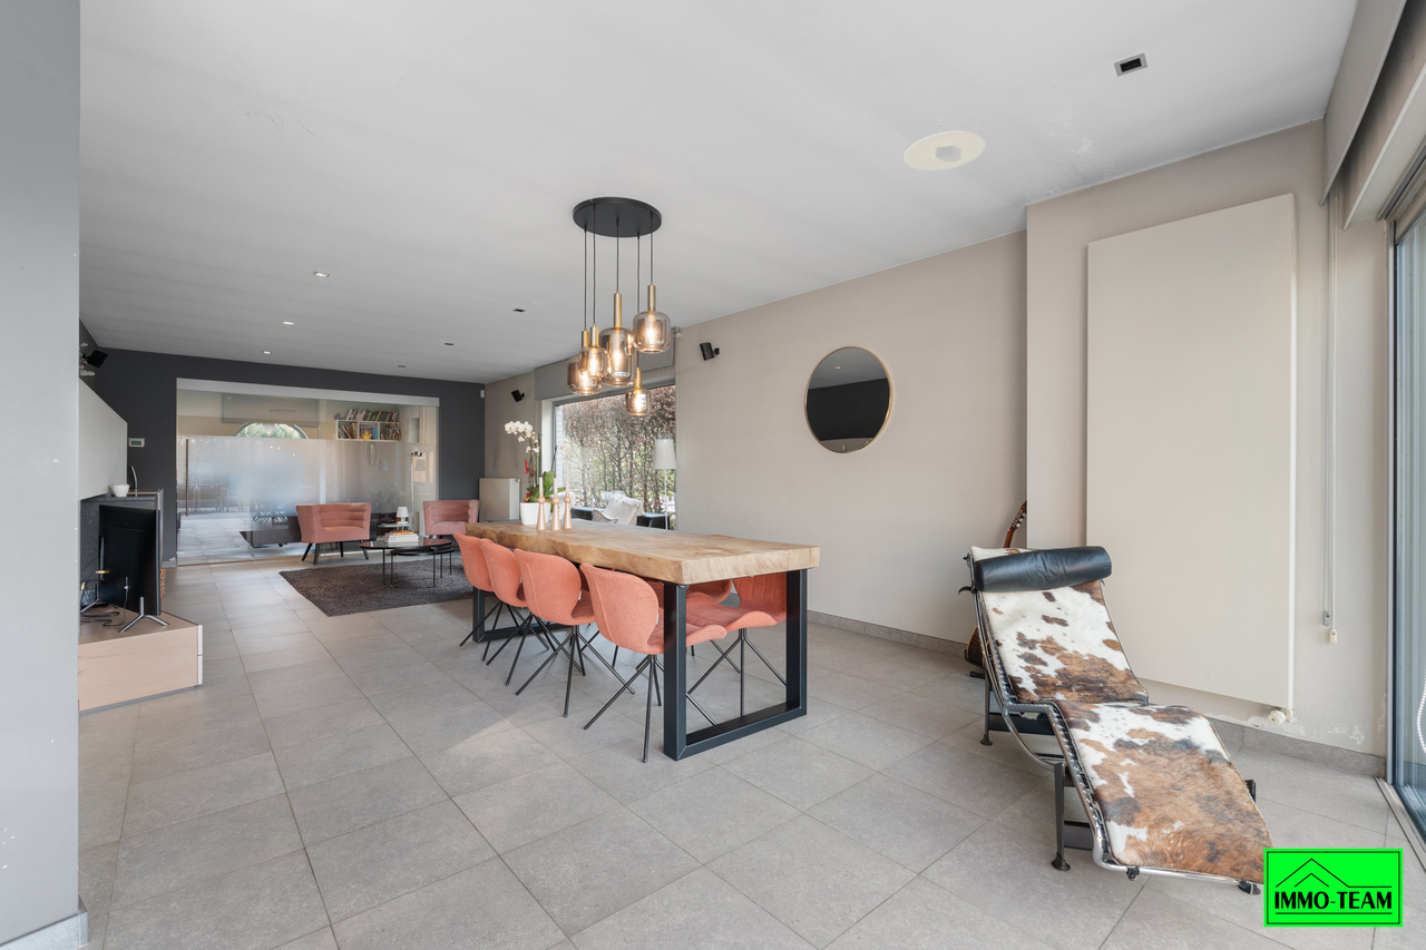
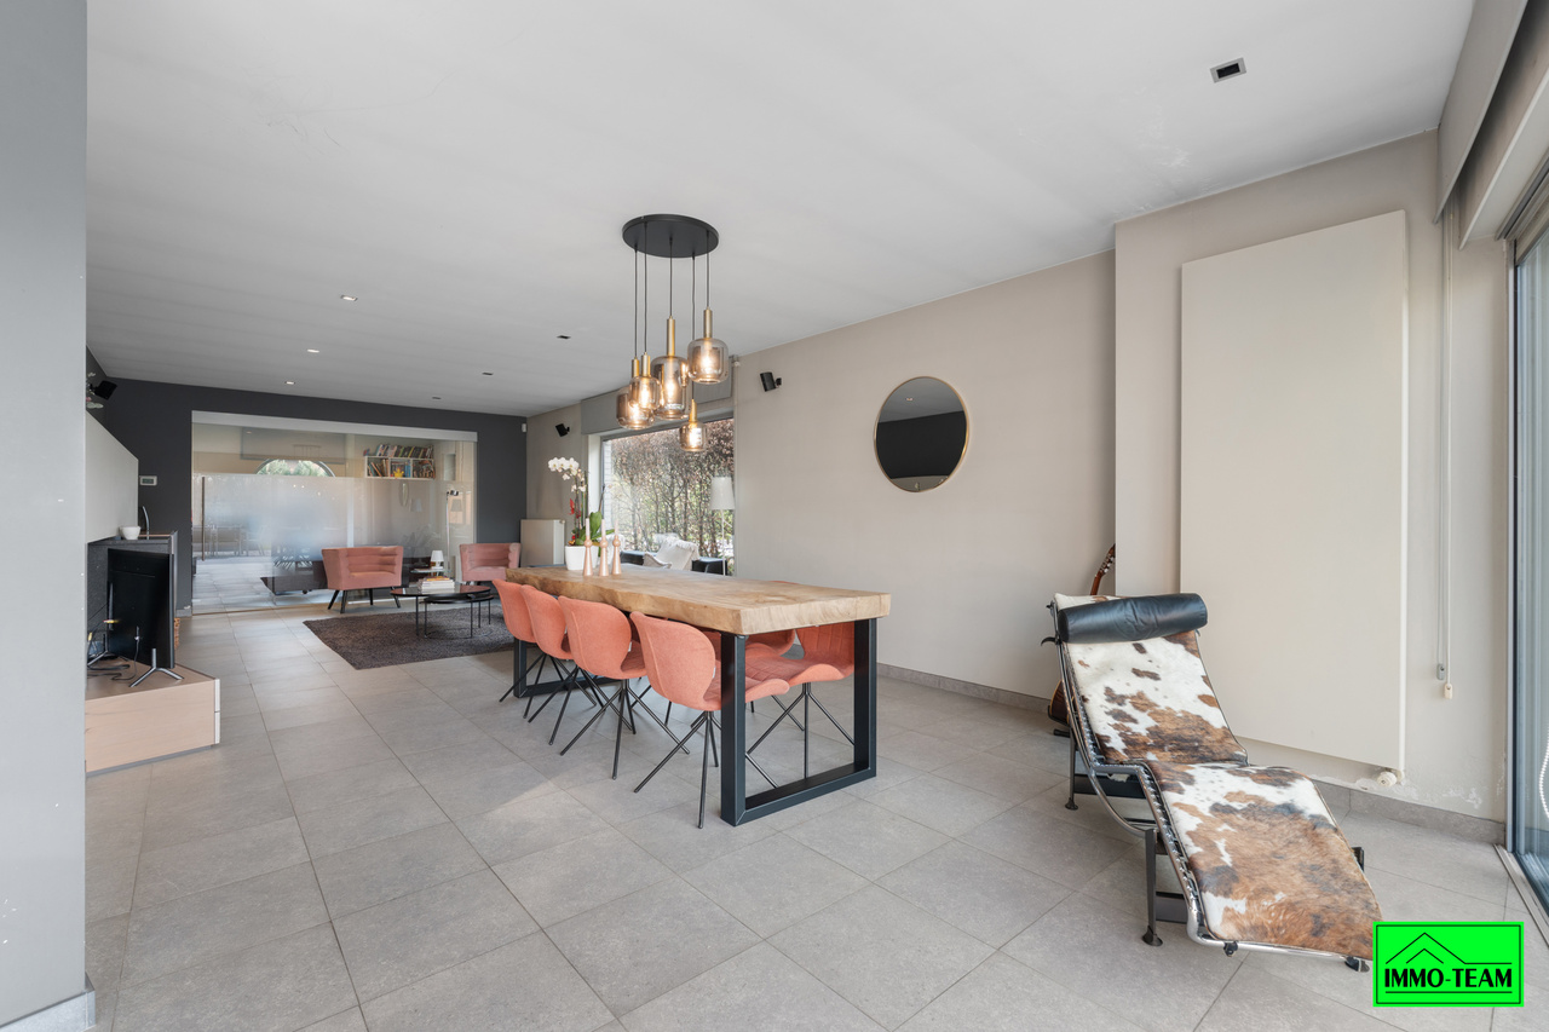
- recessed light [904,130,987,172]
